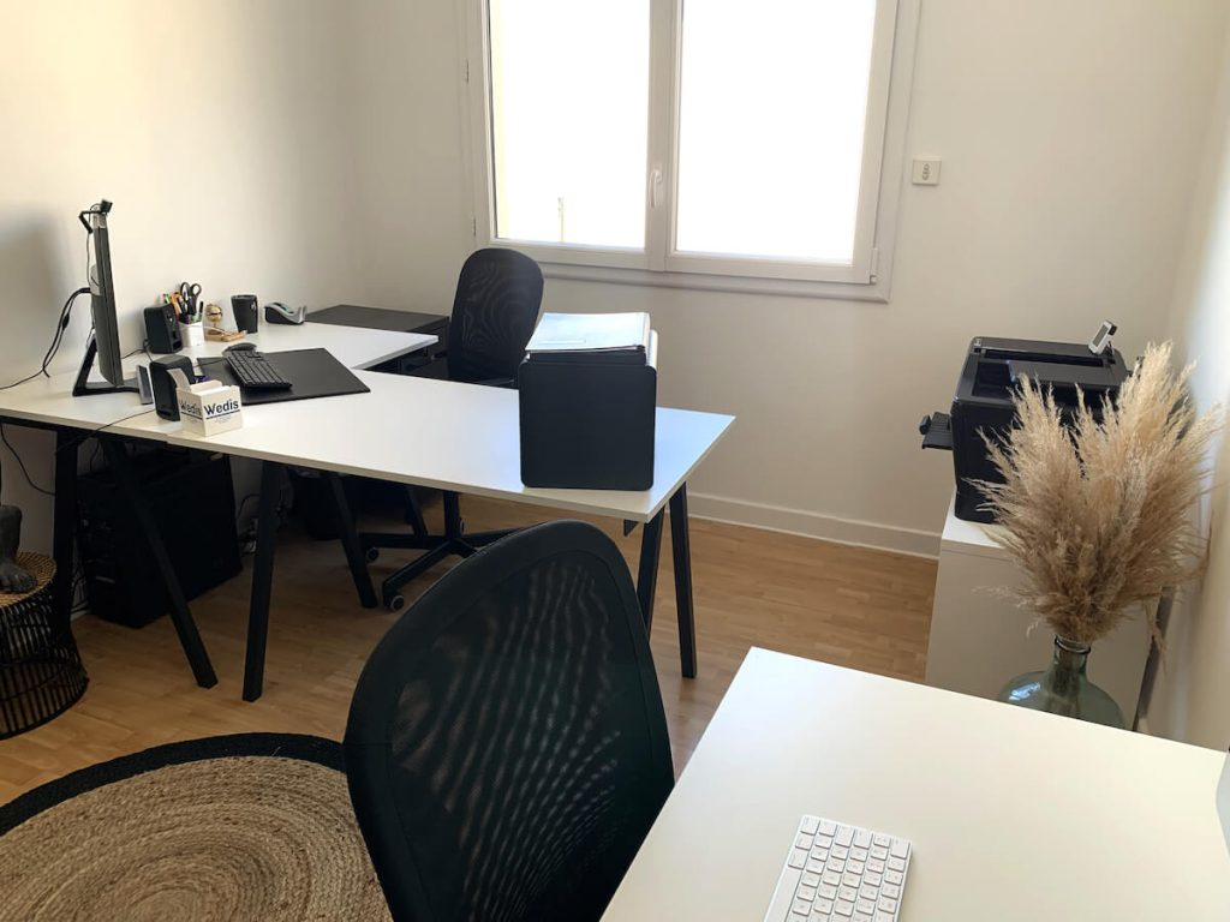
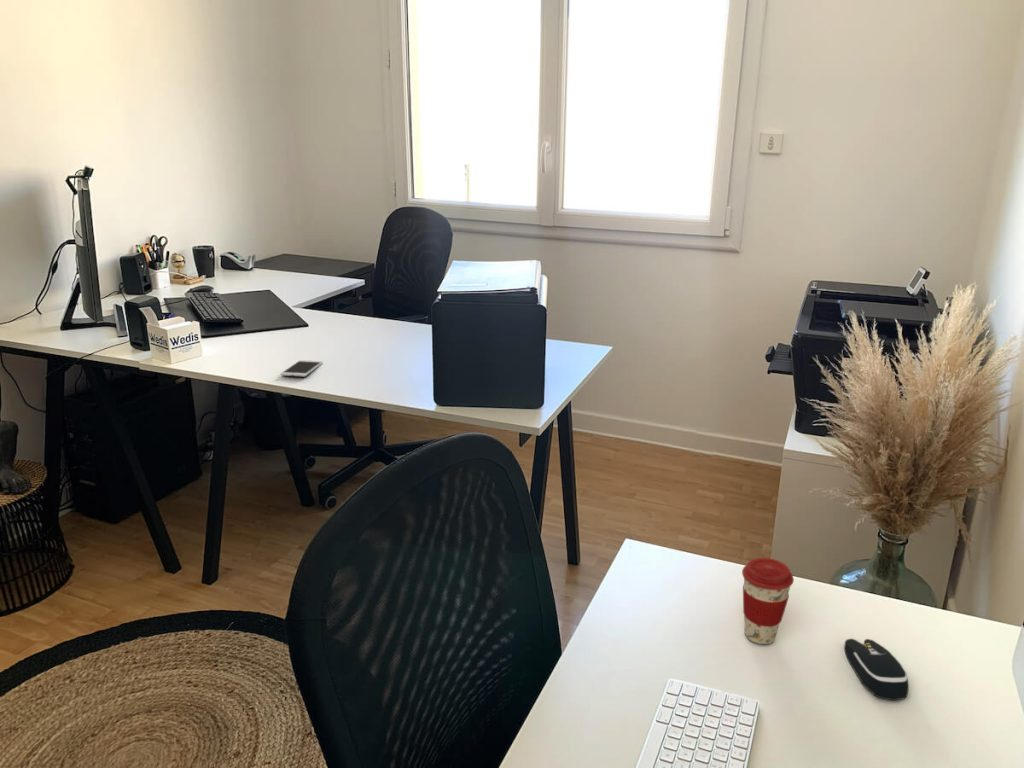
+ coffee cup [741,557,795,645]
+ computer mouse [844,638,909,701]
+ smartphone [280,359,324,378]
